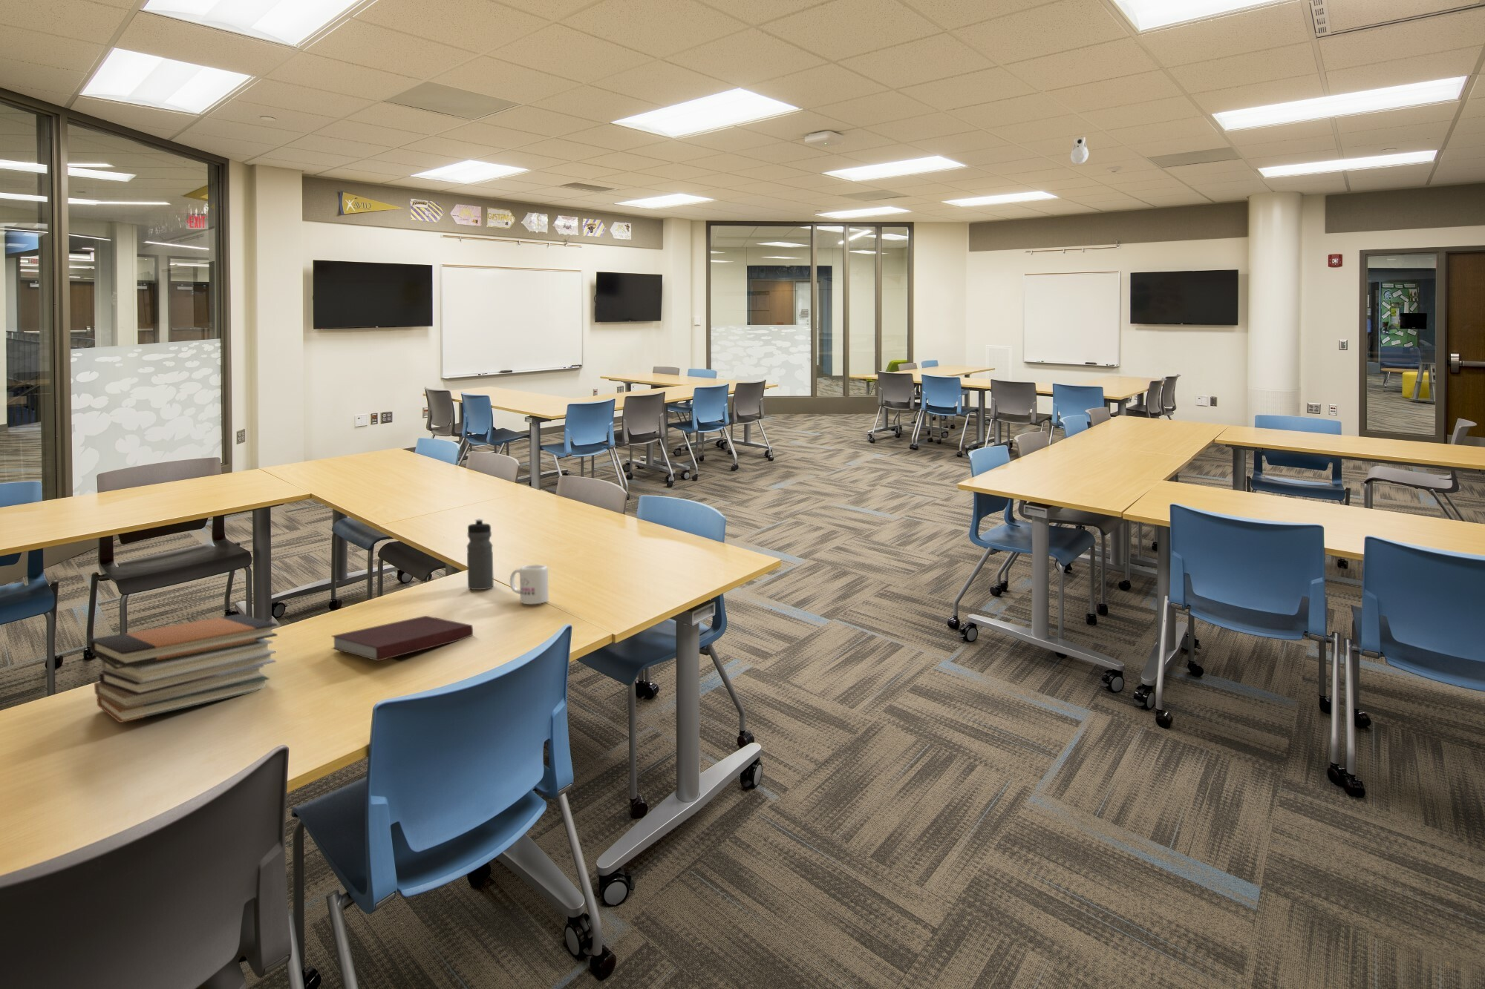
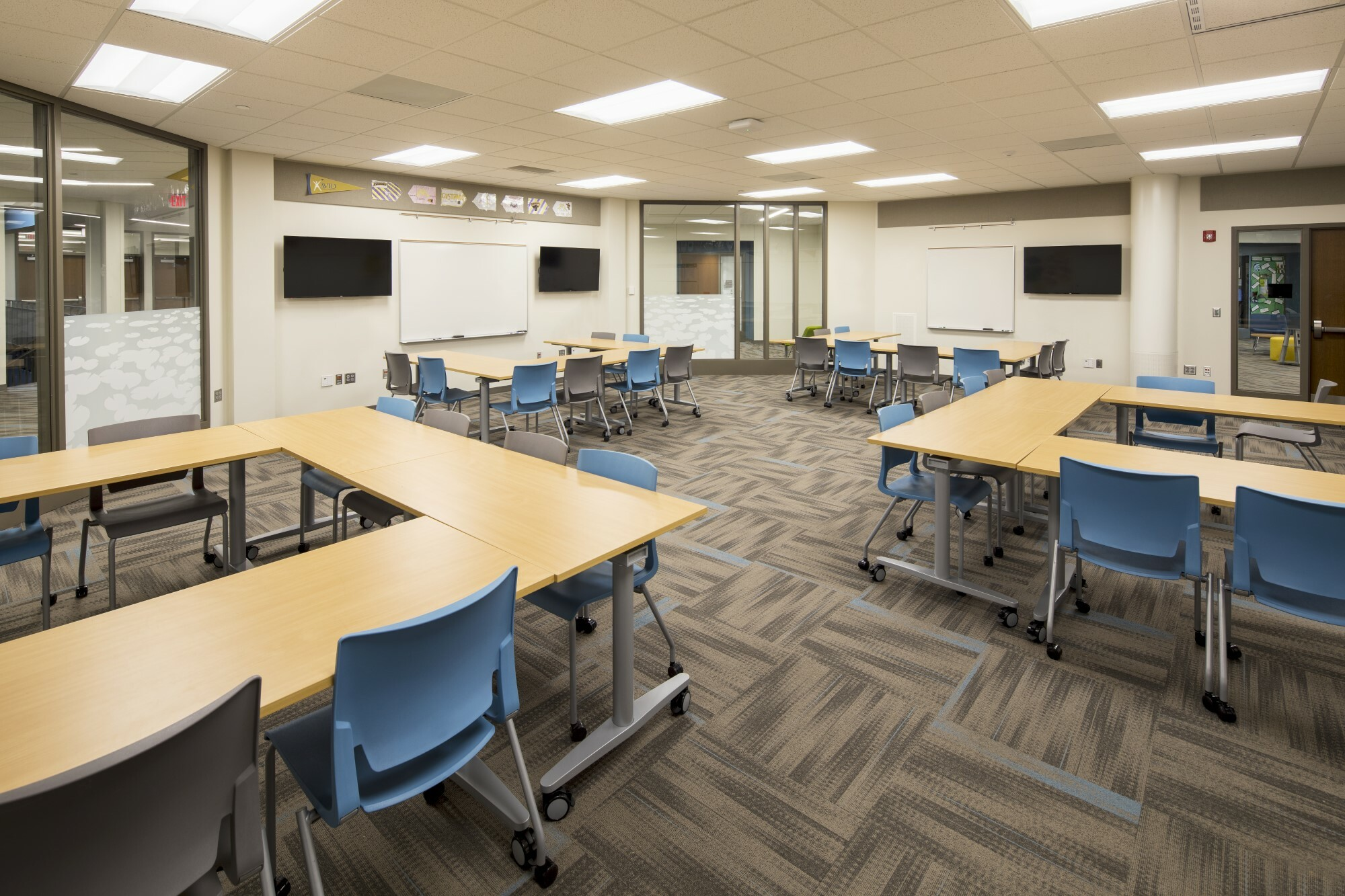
- security camera [1070,137,1090,164]
- book stack [89,613,278,723]
- water bottle [466,519,495,591]
- notebook [330,615,474,662]
- mug [509,564,550,605]
